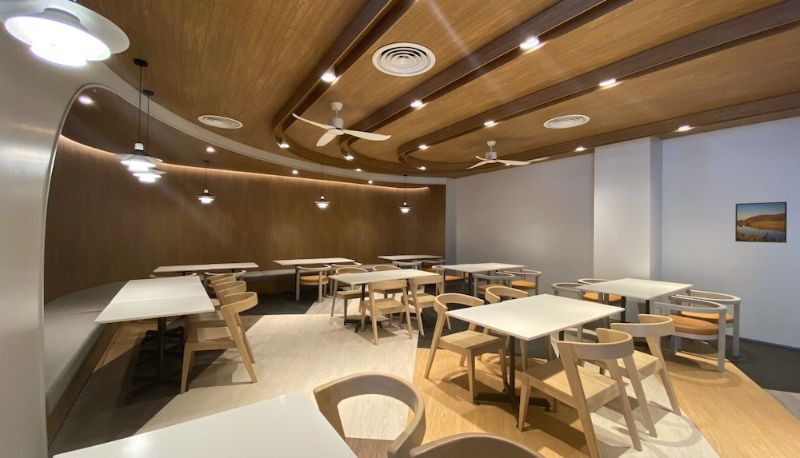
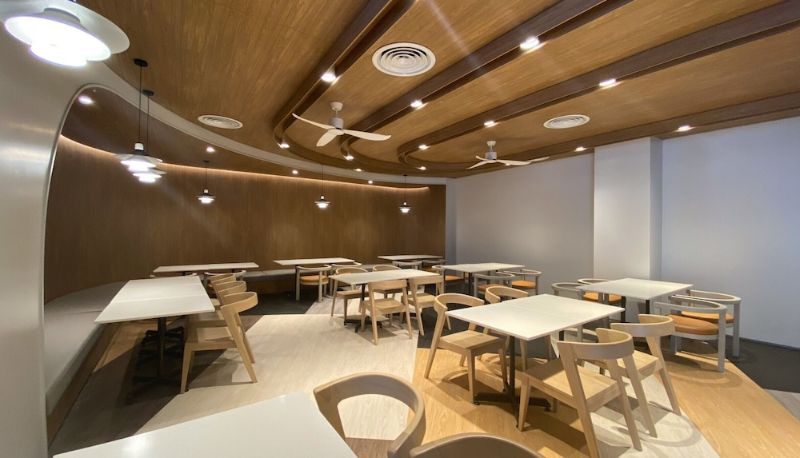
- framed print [734,201,788,244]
